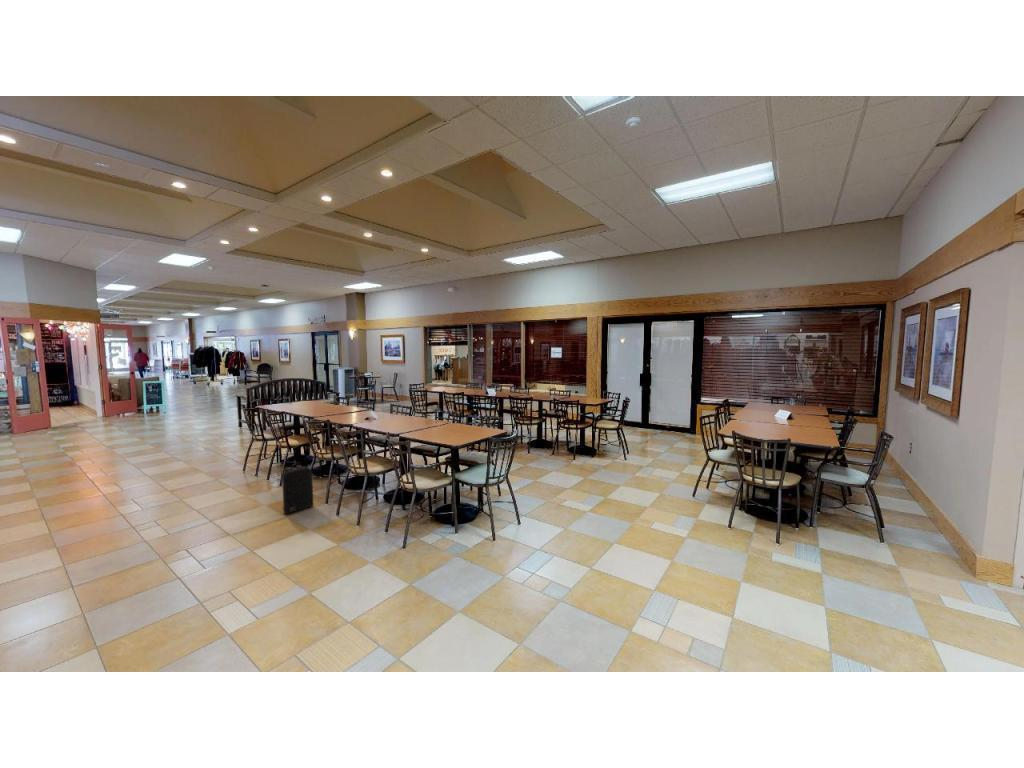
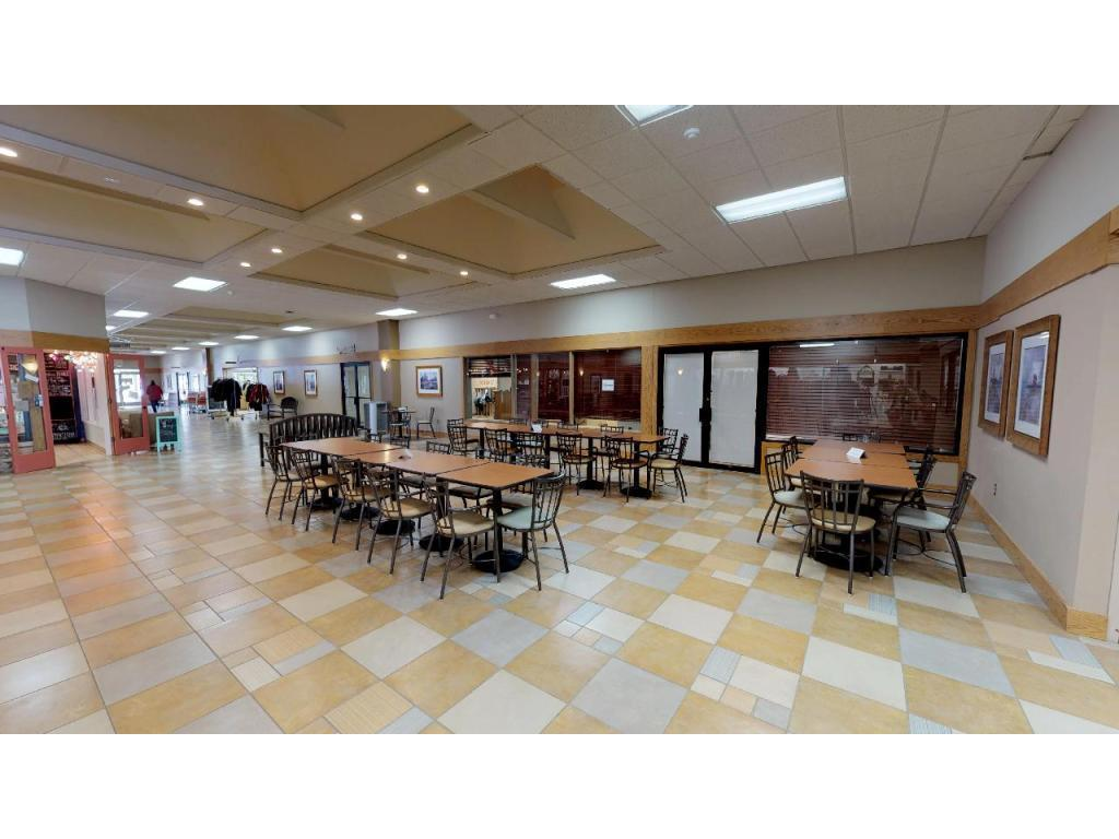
- backpack [281,463,314,515]
